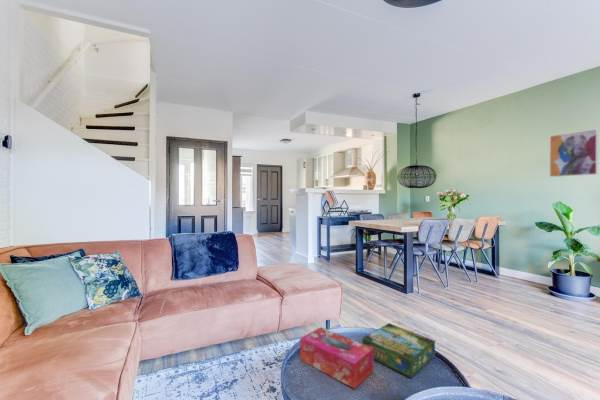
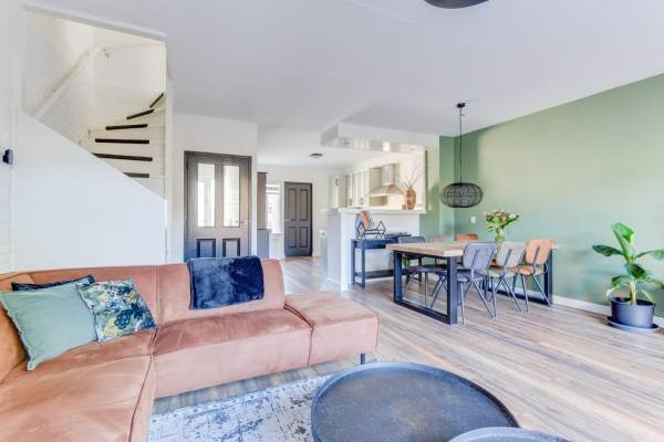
- wall art [548,128,599,178]
- board game [361,322,436,379]
- tissue box [299,326,374,390]
